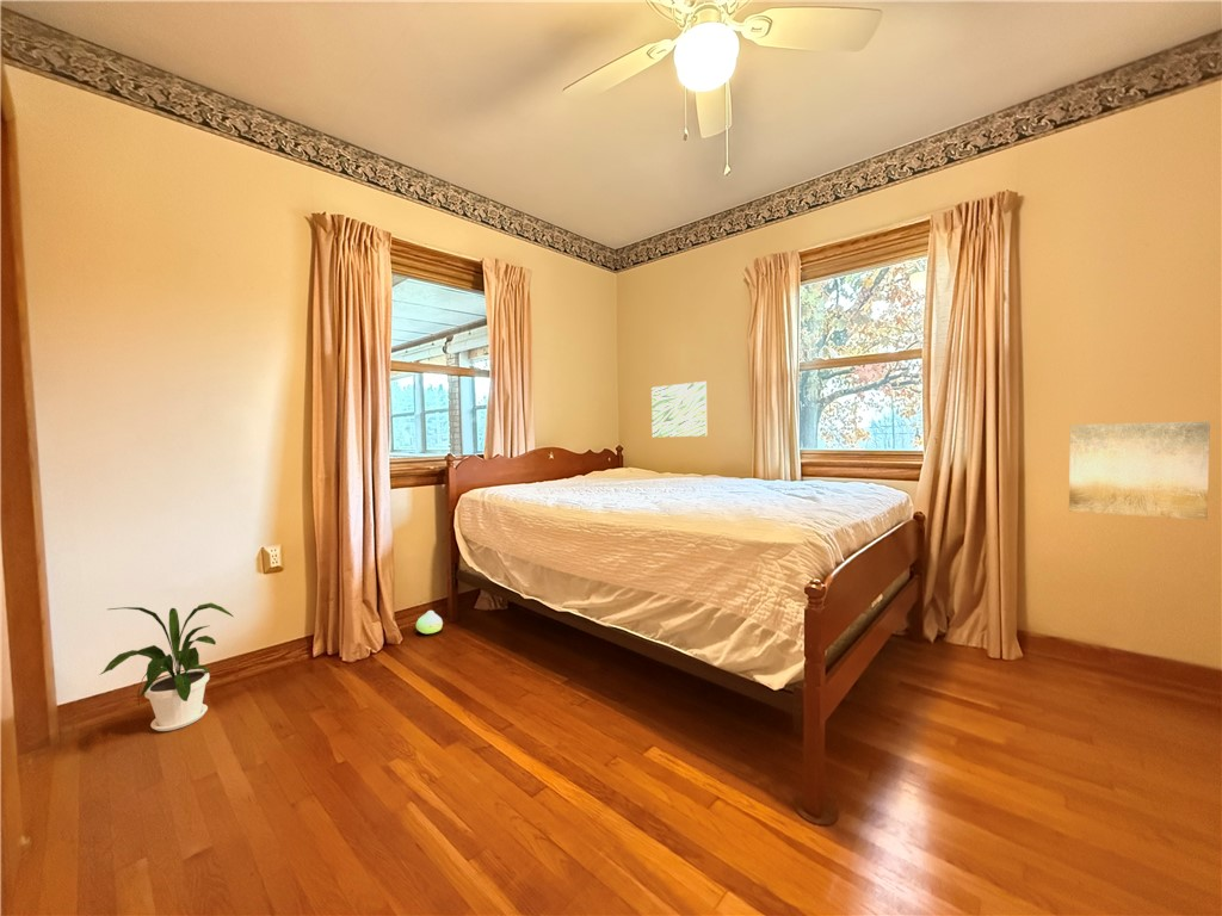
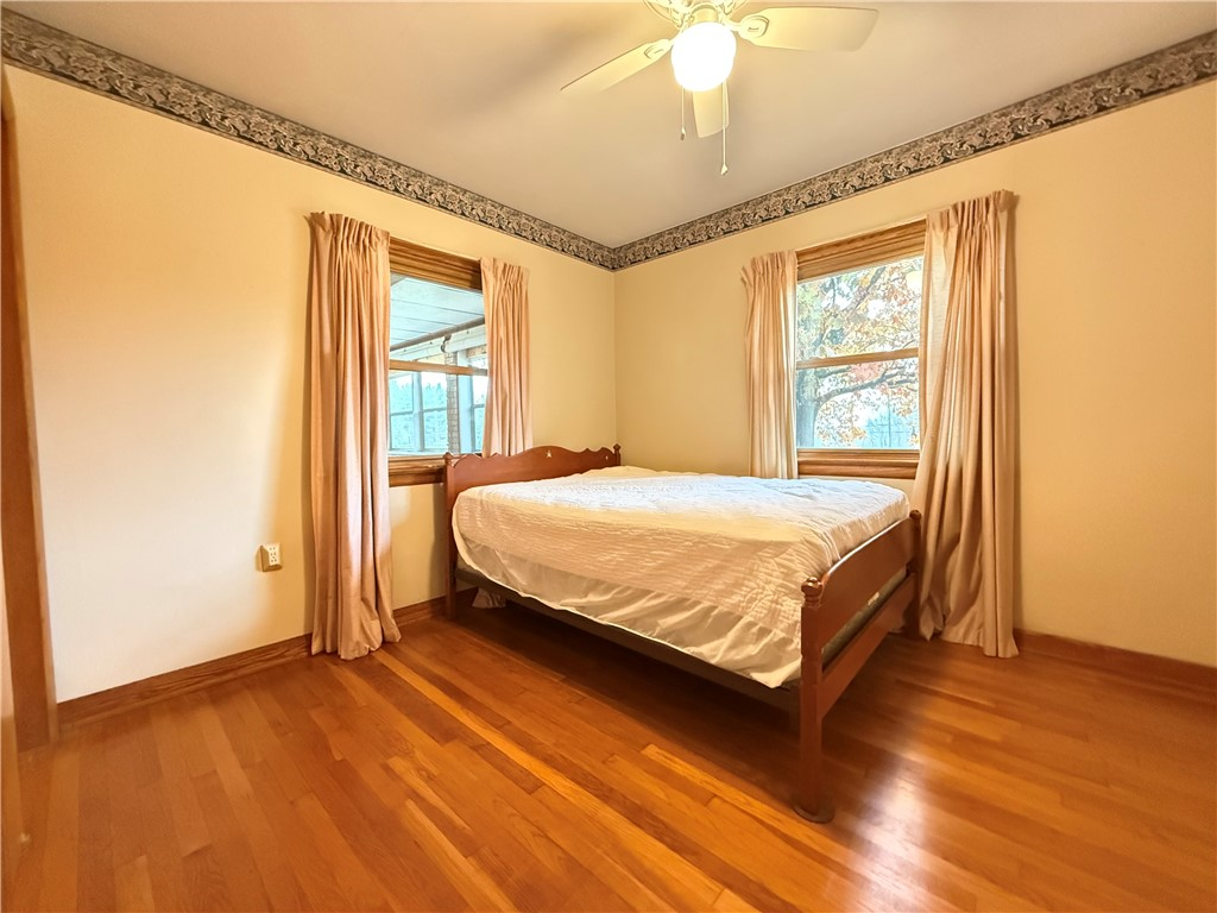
- wall art [1068,420,1211,521]
- plush toy [415,609,444,635]
- wall art [650,380,708,438]
- house plant [98,602,234,732]
